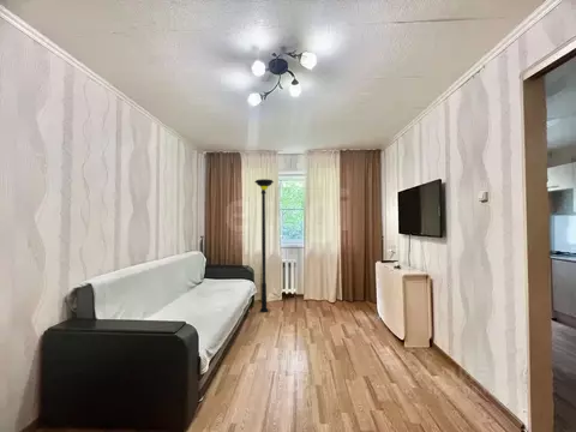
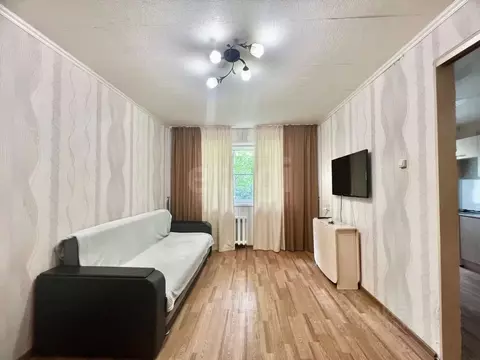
- floor lamp [253,178,275,313]
